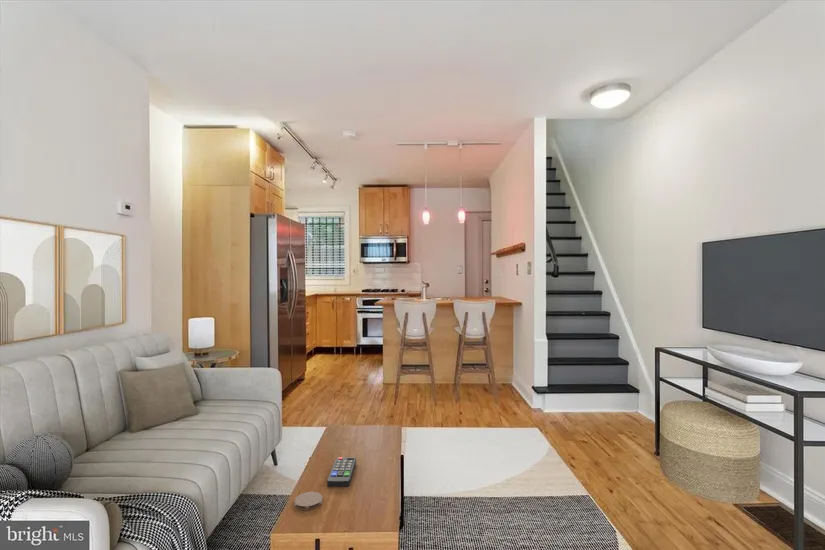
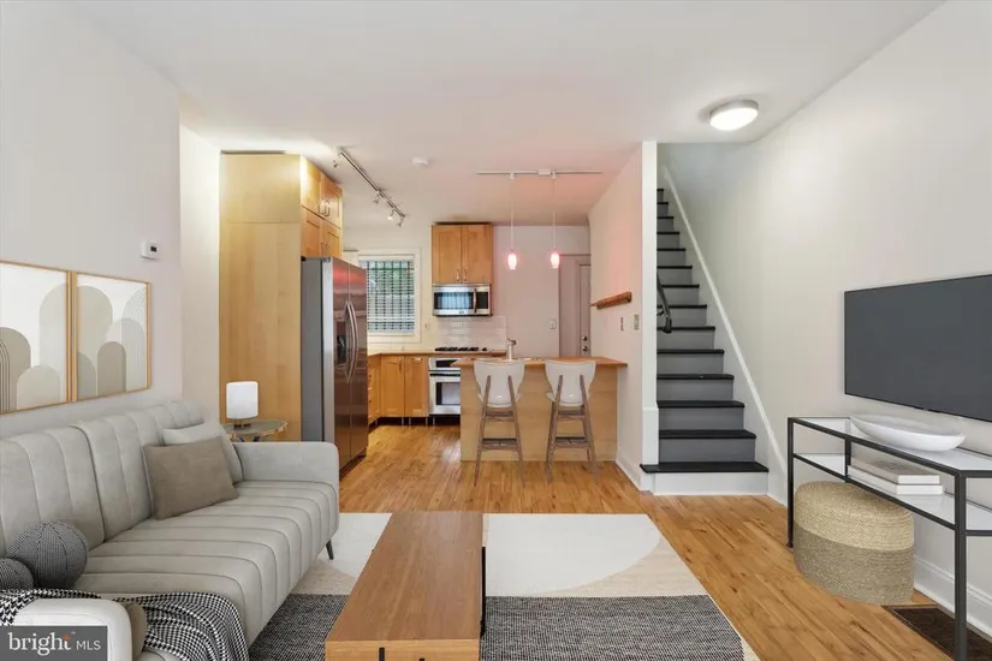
- remote control [326,456,357,488]
- coaster [293,491,323,511]
